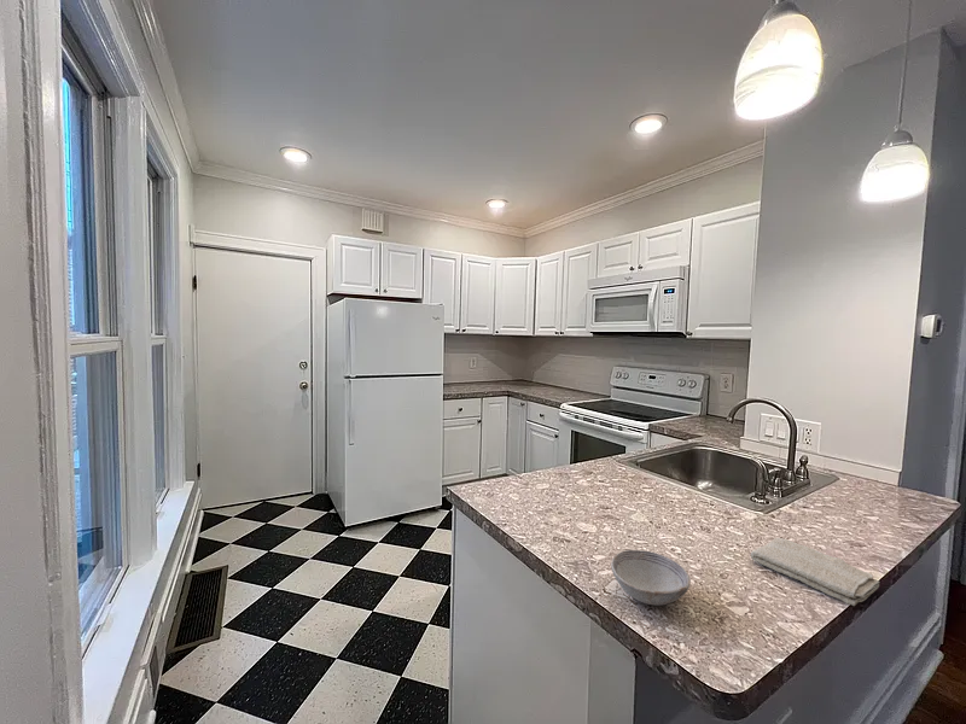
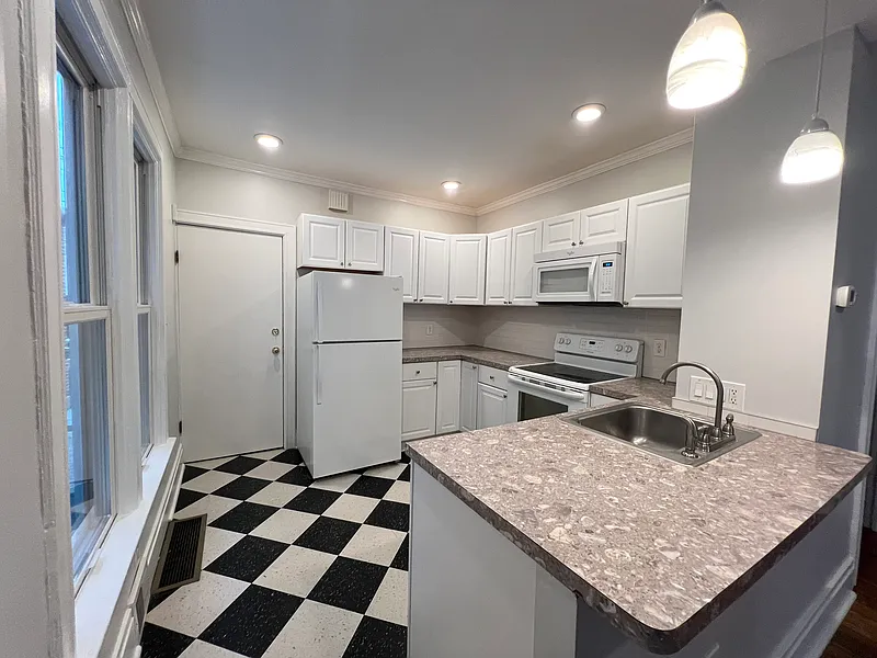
- washcloth [750,537,881,607]
- bowl [610,549,692,607]
